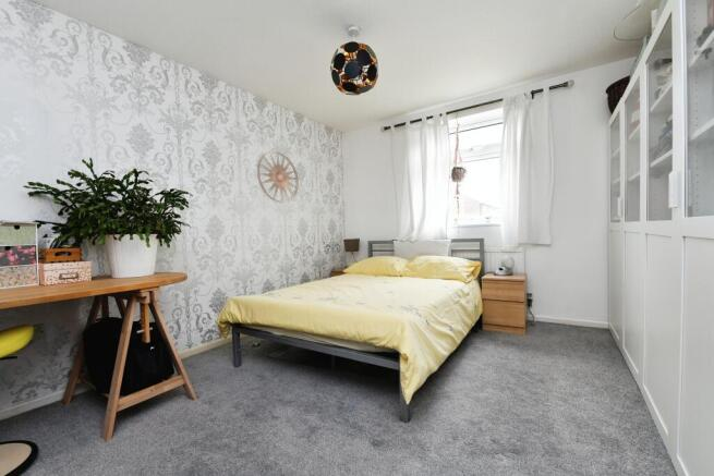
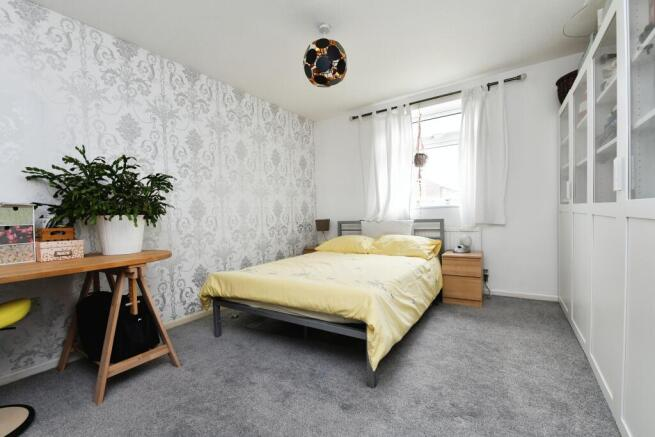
- wall art [256,150,300,204]
